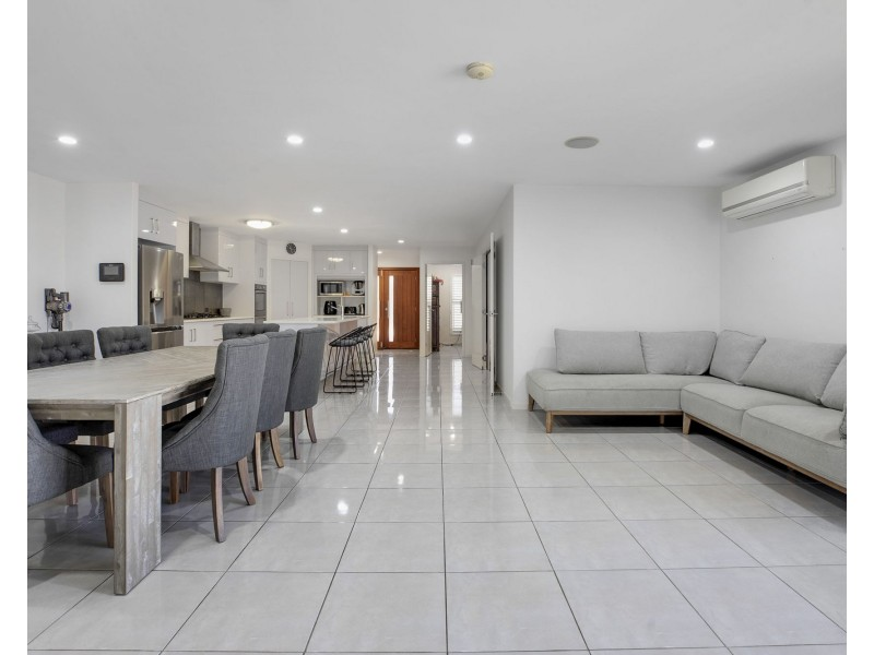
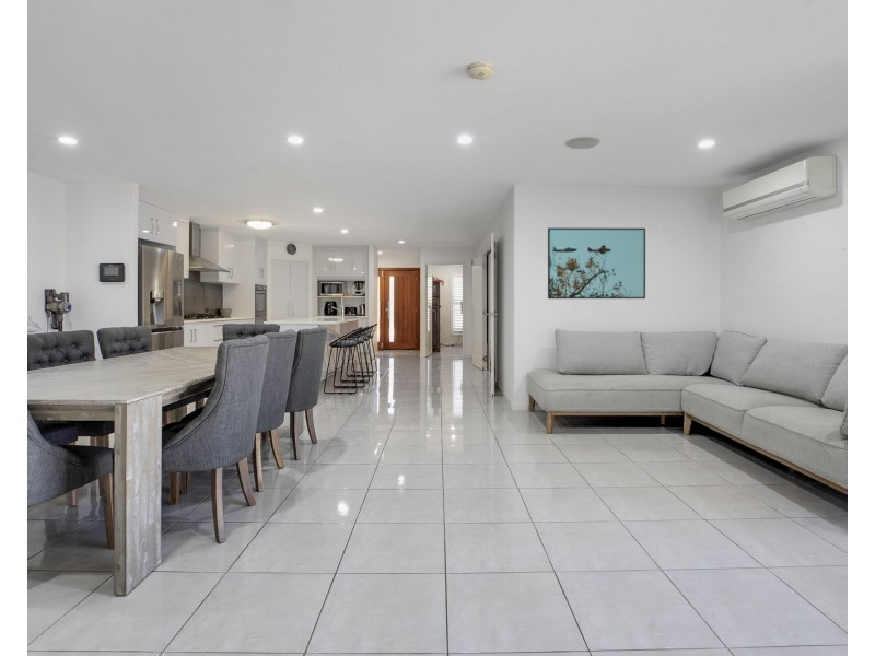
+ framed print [547,226,646,300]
